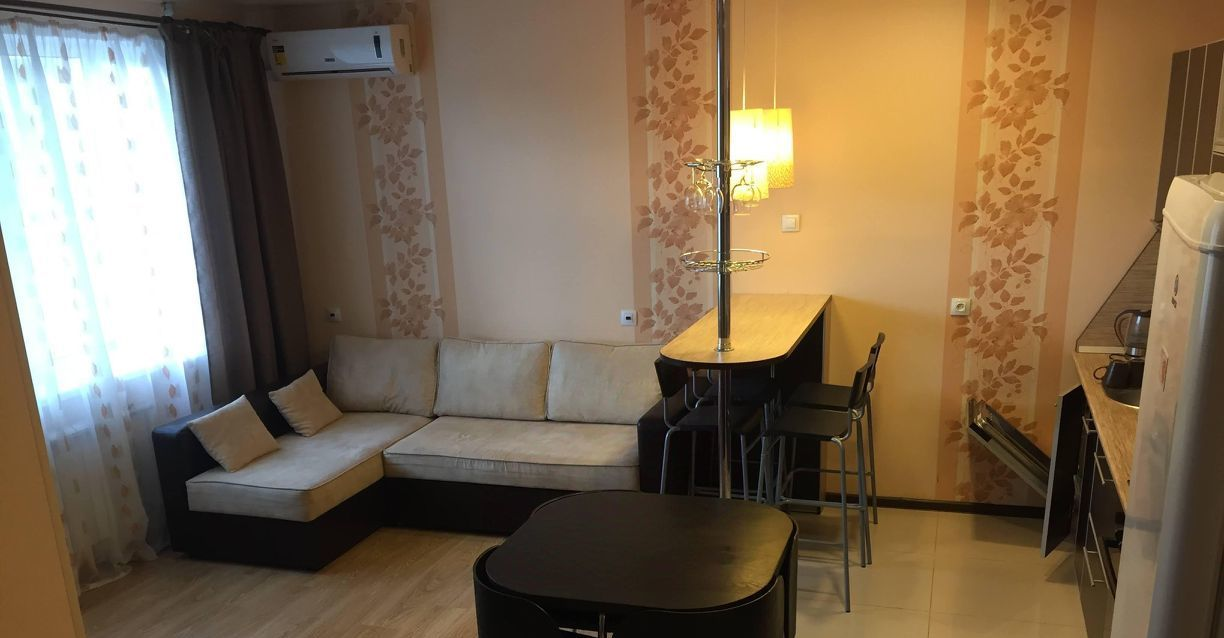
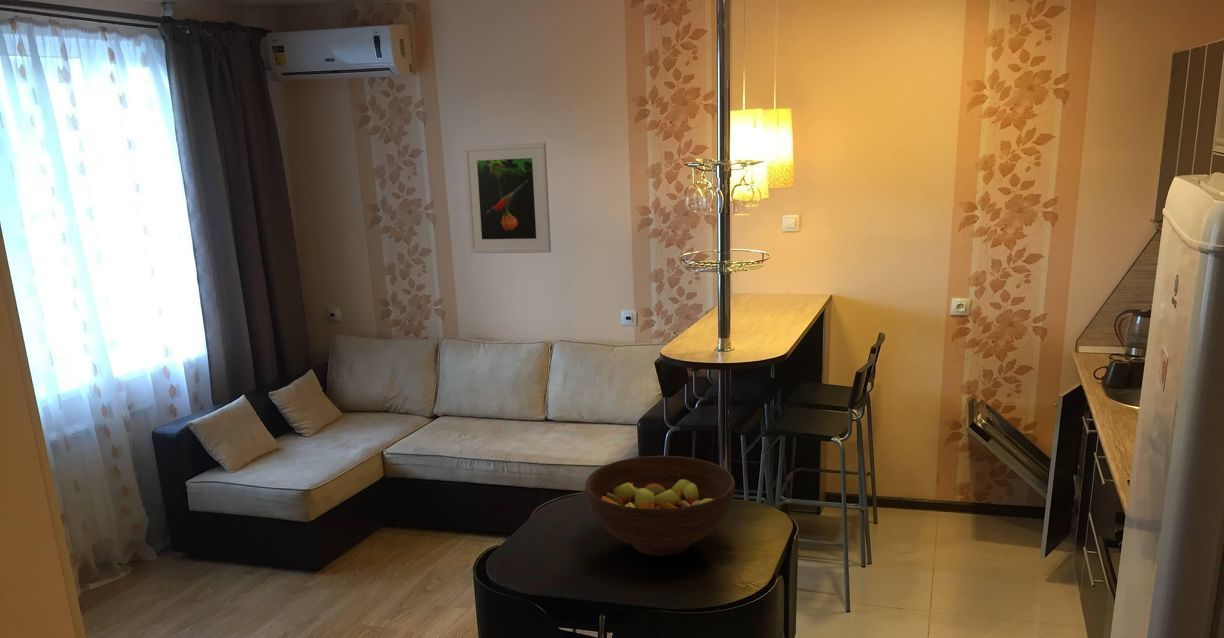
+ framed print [462,142,552,254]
+ fruit bowl [584,455,736,557]
